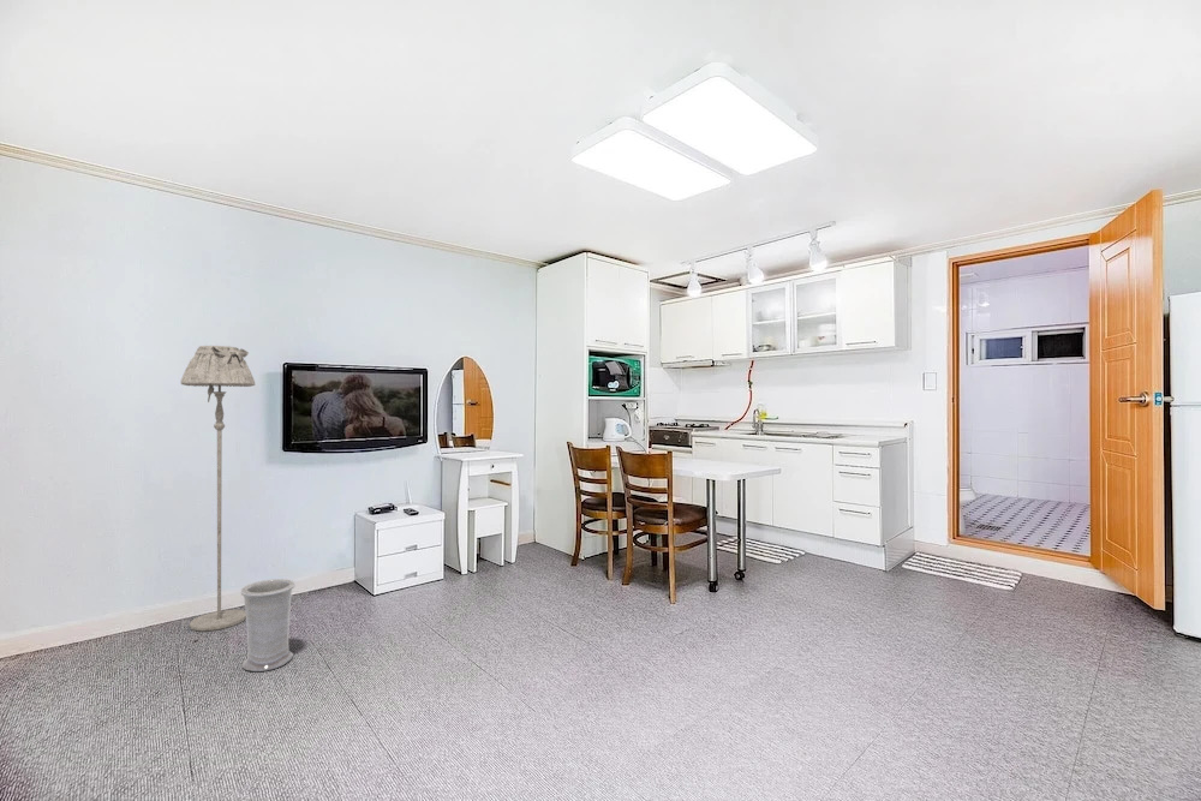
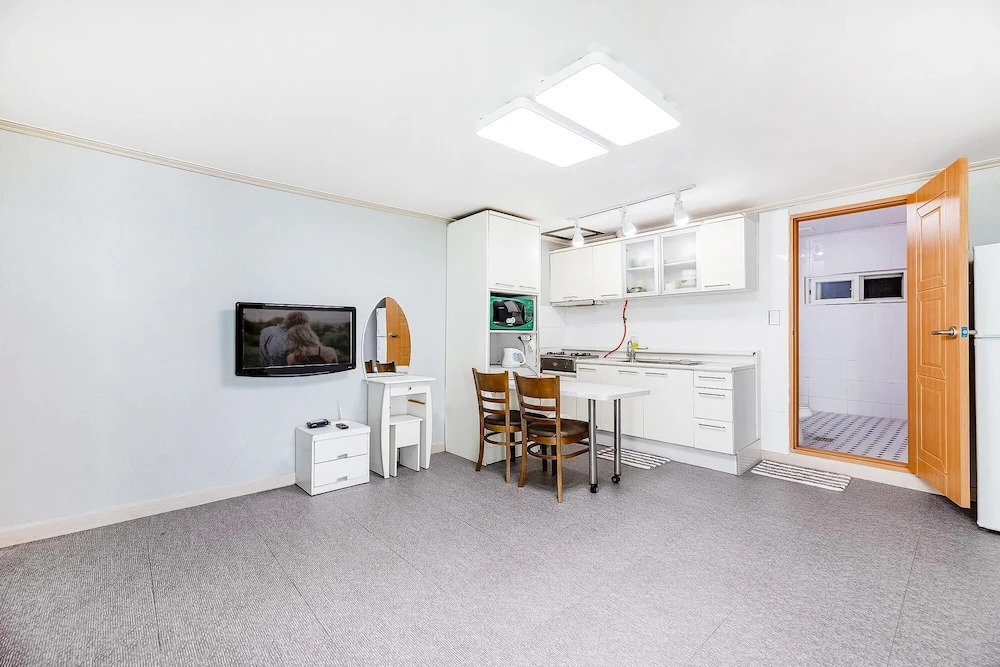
- floor lamp [180,345,256,632]
- vase [239,578,297,673]
